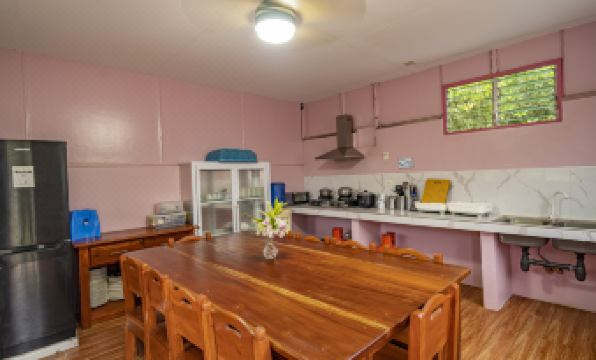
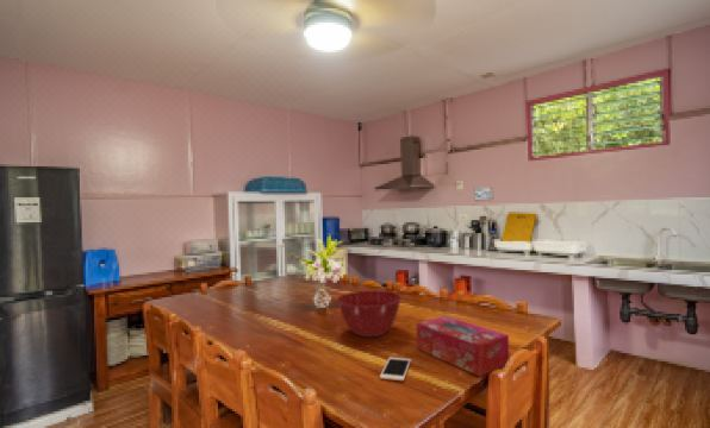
+ cell phone [379,357,412,382]
+ mixing bowl [336,289,403,338]
+ tissue box [416,315,510,378]
